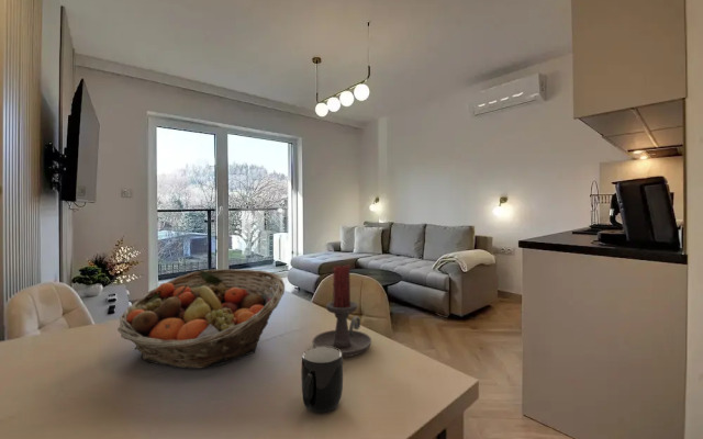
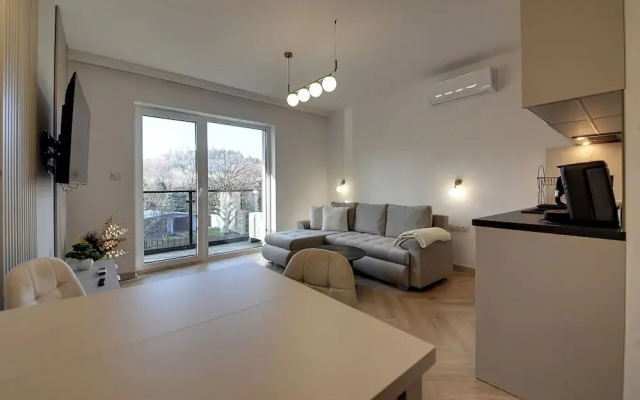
- fruit basket [116,268,286,370]
- mug [300,347,344,415]
- candle holder [311,264,372,358]
